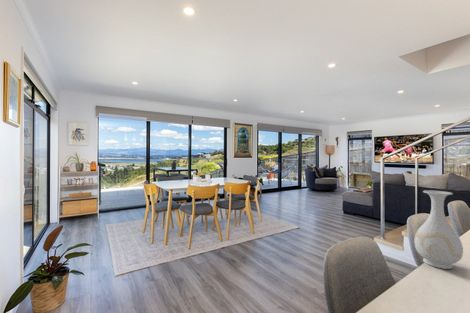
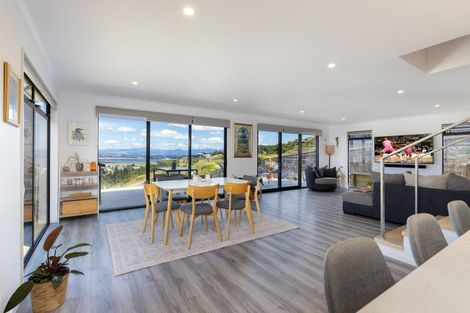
- vase [413,190,464,270]
